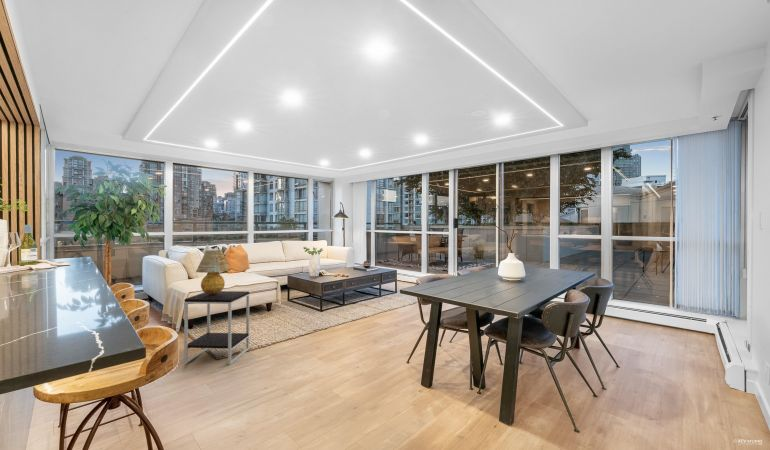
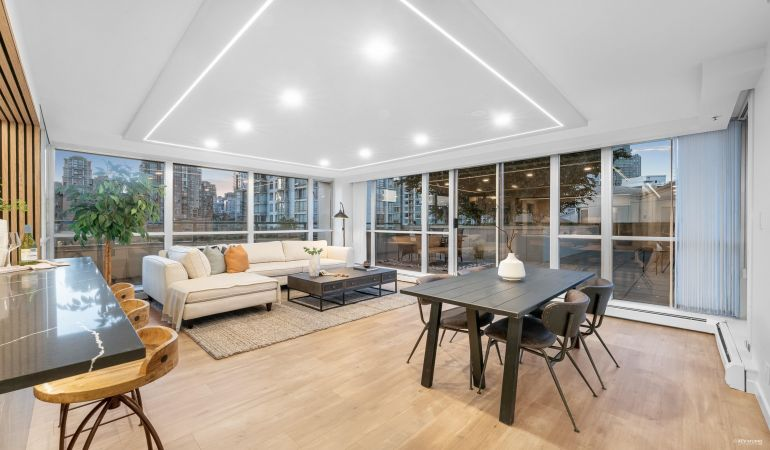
- table lamp [195,249,231,295]
- side table [183,290,250,365]
